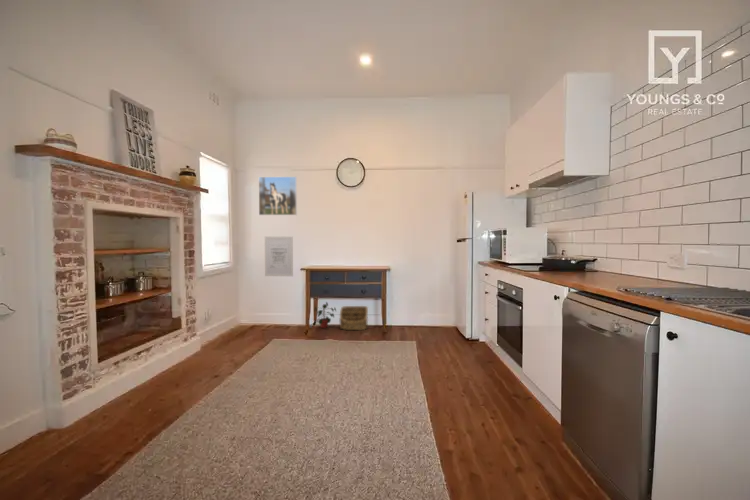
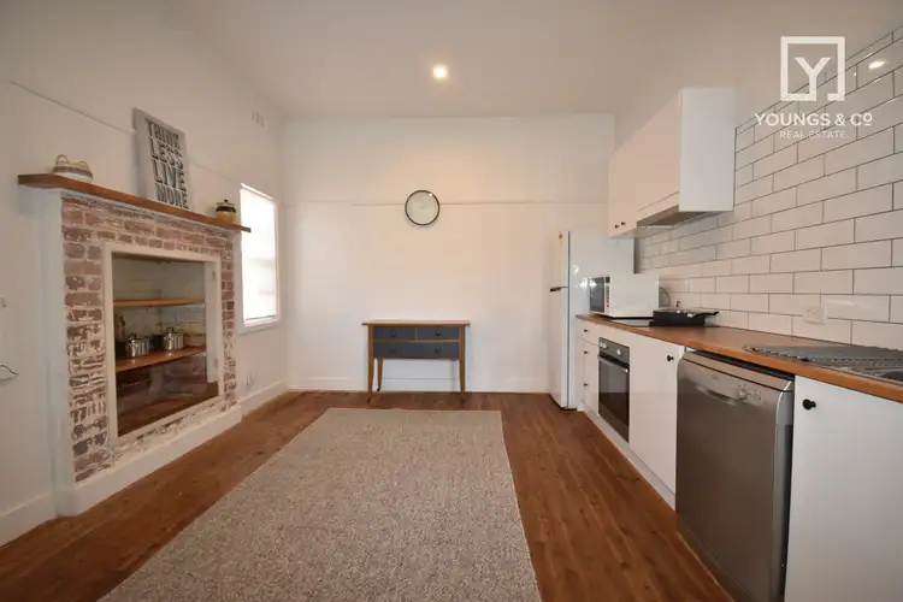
- basket [338,305,369,331]
- potted plant [313,301,337,329]
- wall art [264,236,294,277]
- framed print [258,176,298,216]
